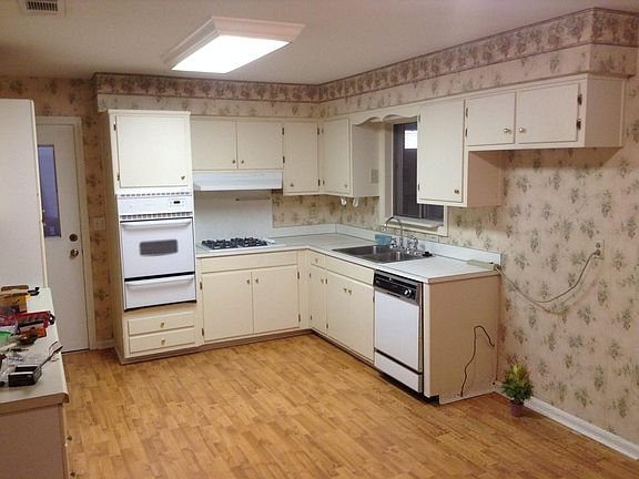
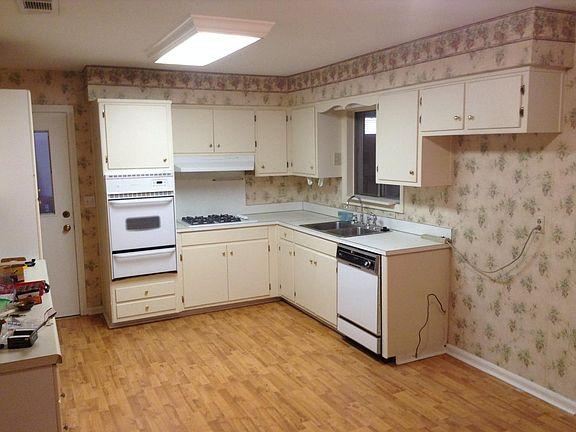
- potted plant [499,361,535,417]
